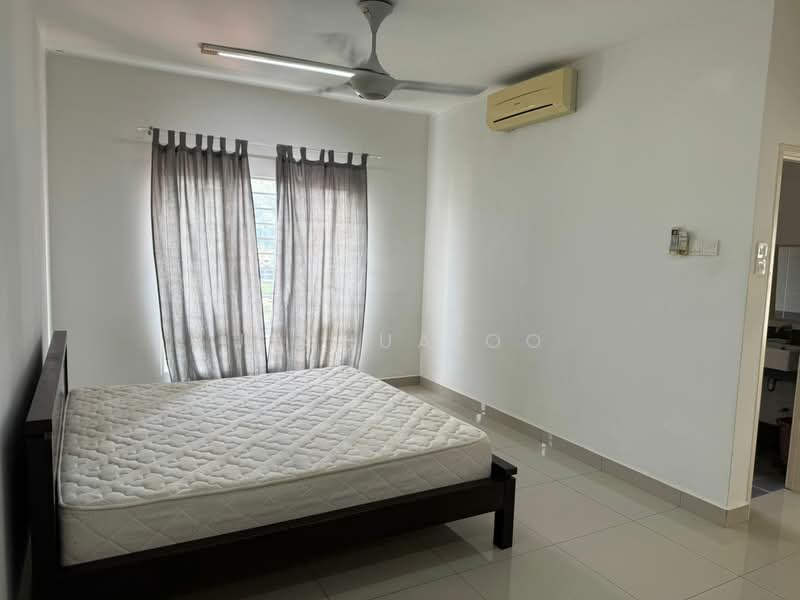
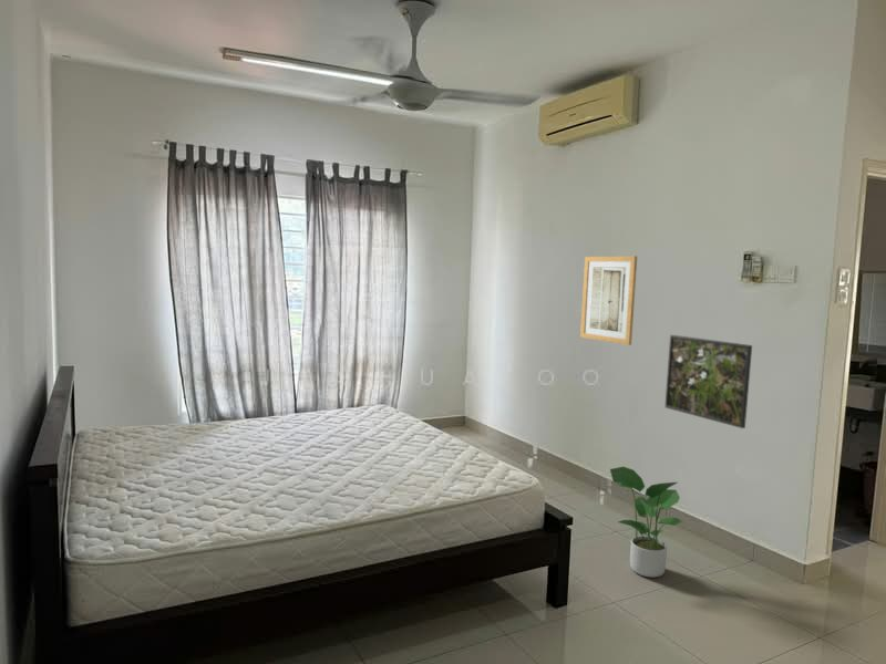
+ wall art [579,256,638,346]
+ potted plant [609,466,683,579]
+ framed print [663,334,753,429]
